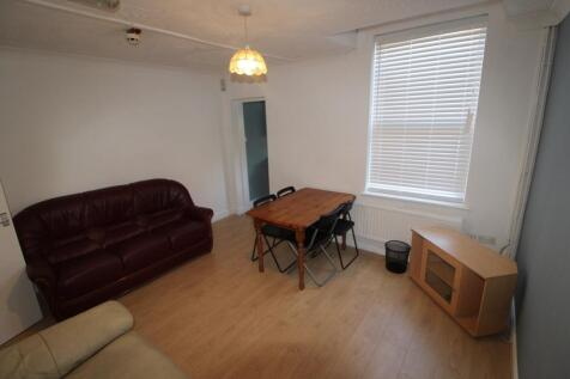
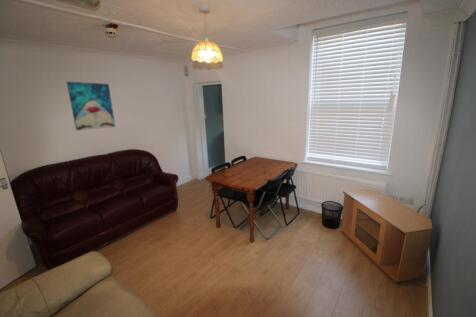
+ wall art [66,81,116,131]
